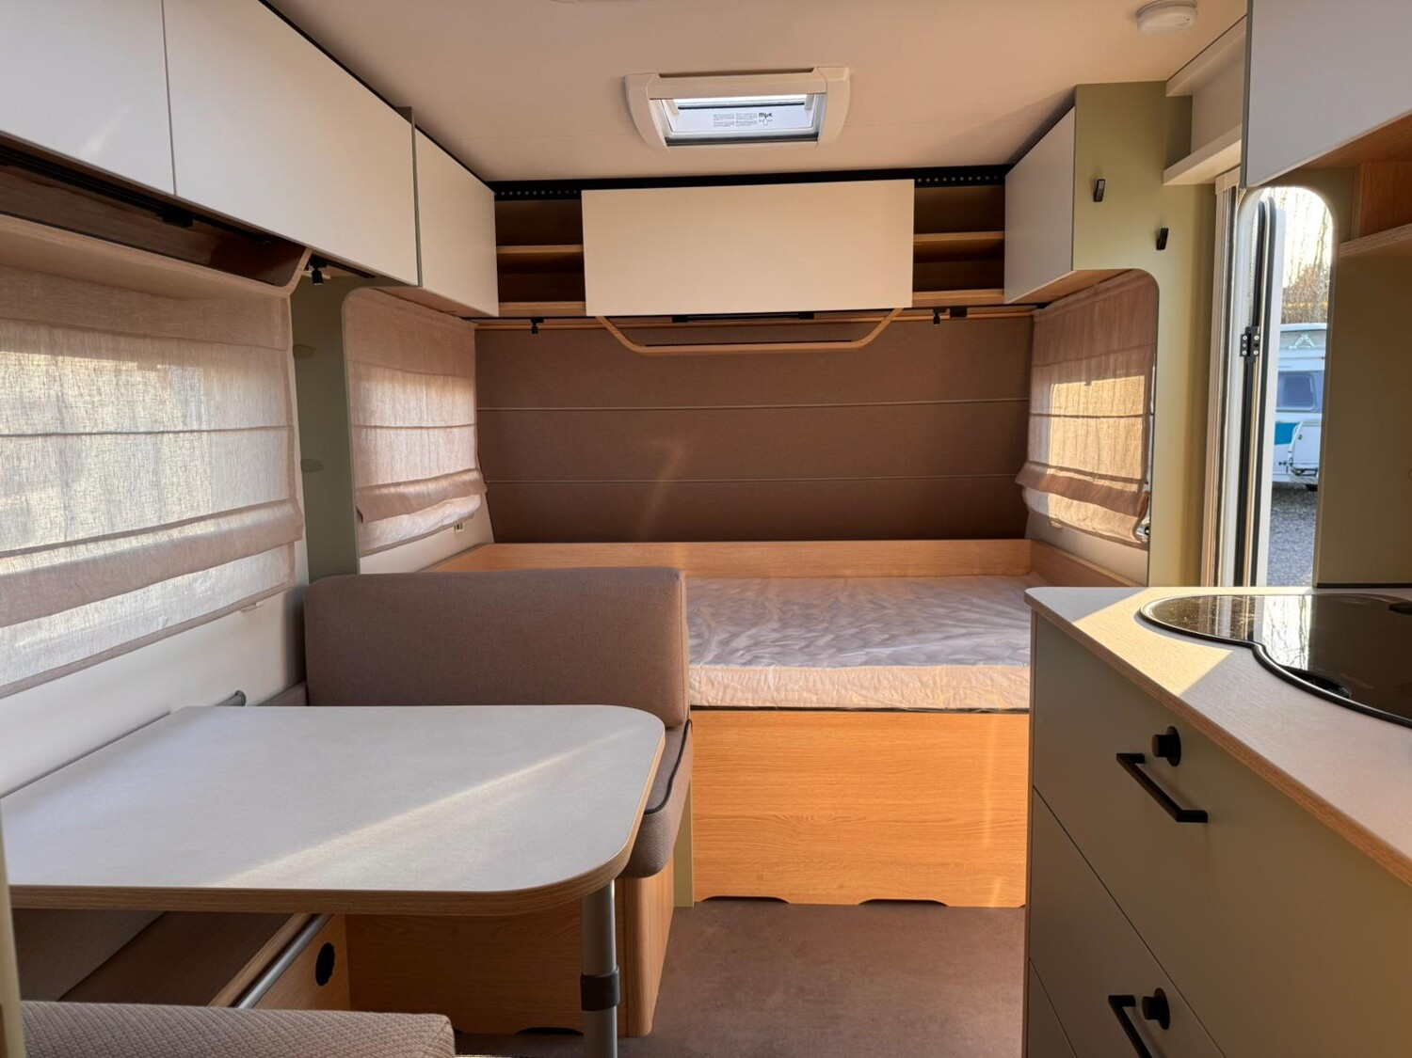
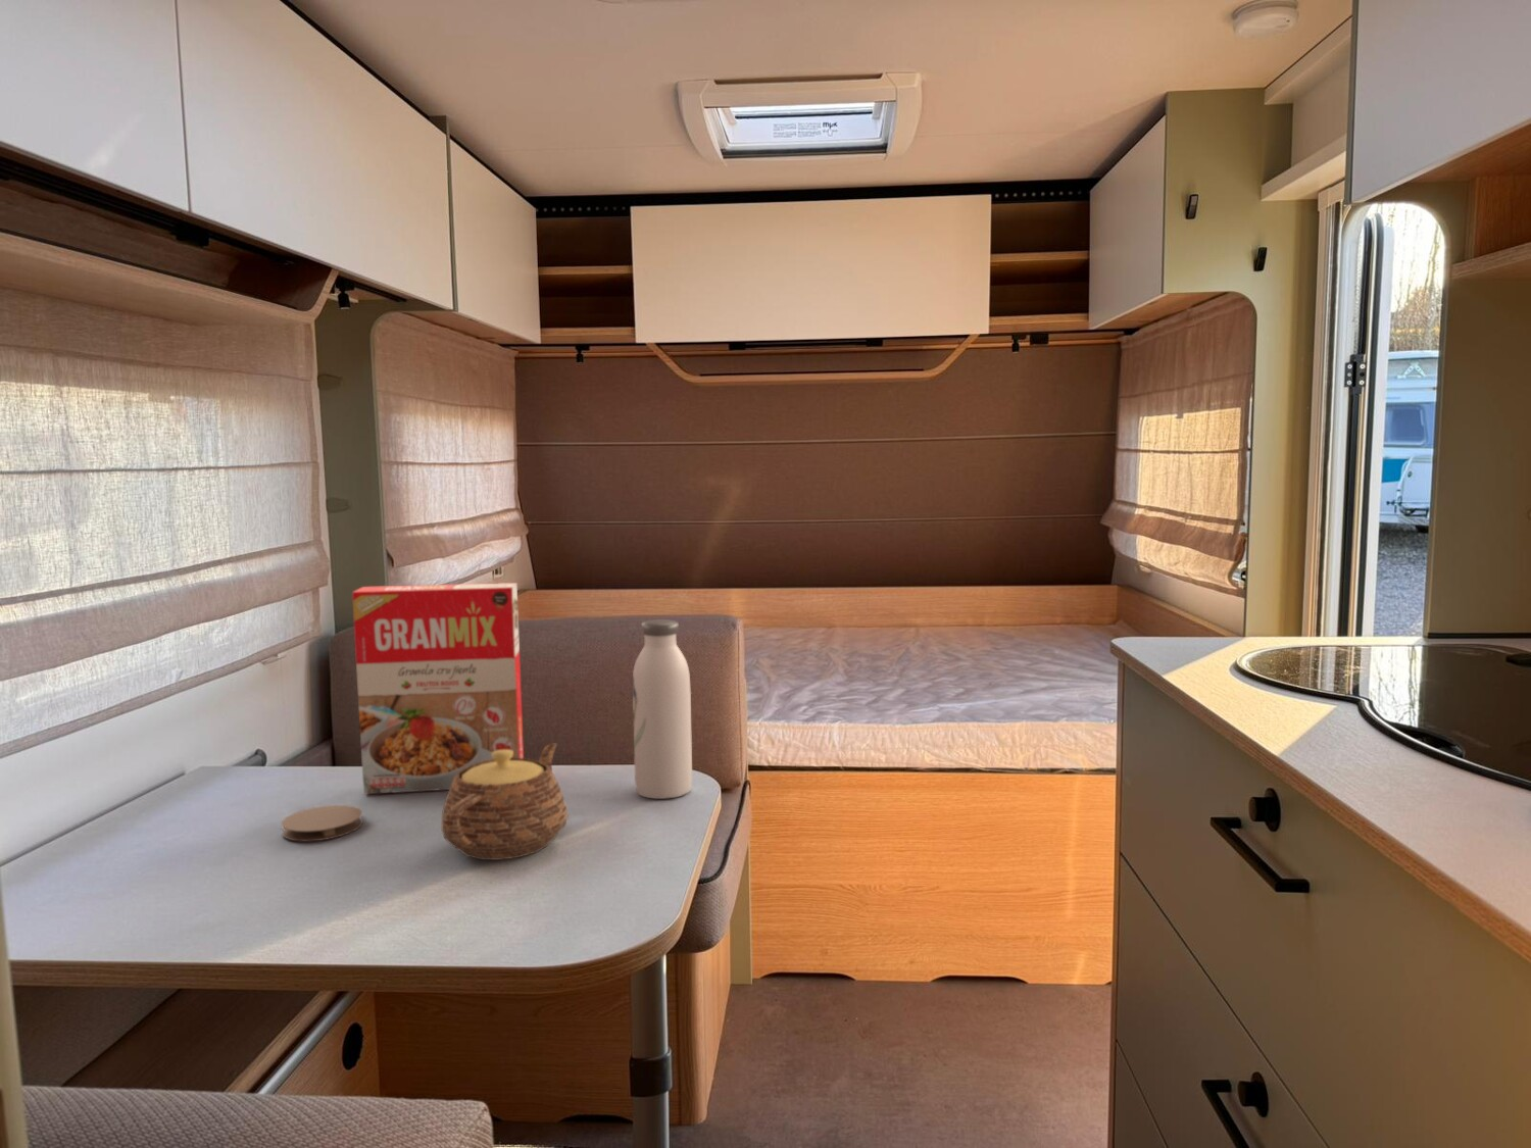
+ water bottle [632,619,693,800]
+ coaster [281,804,363,842]
+ teapot [440,742,569,861]
+ cereal box [351,581,524,795]
